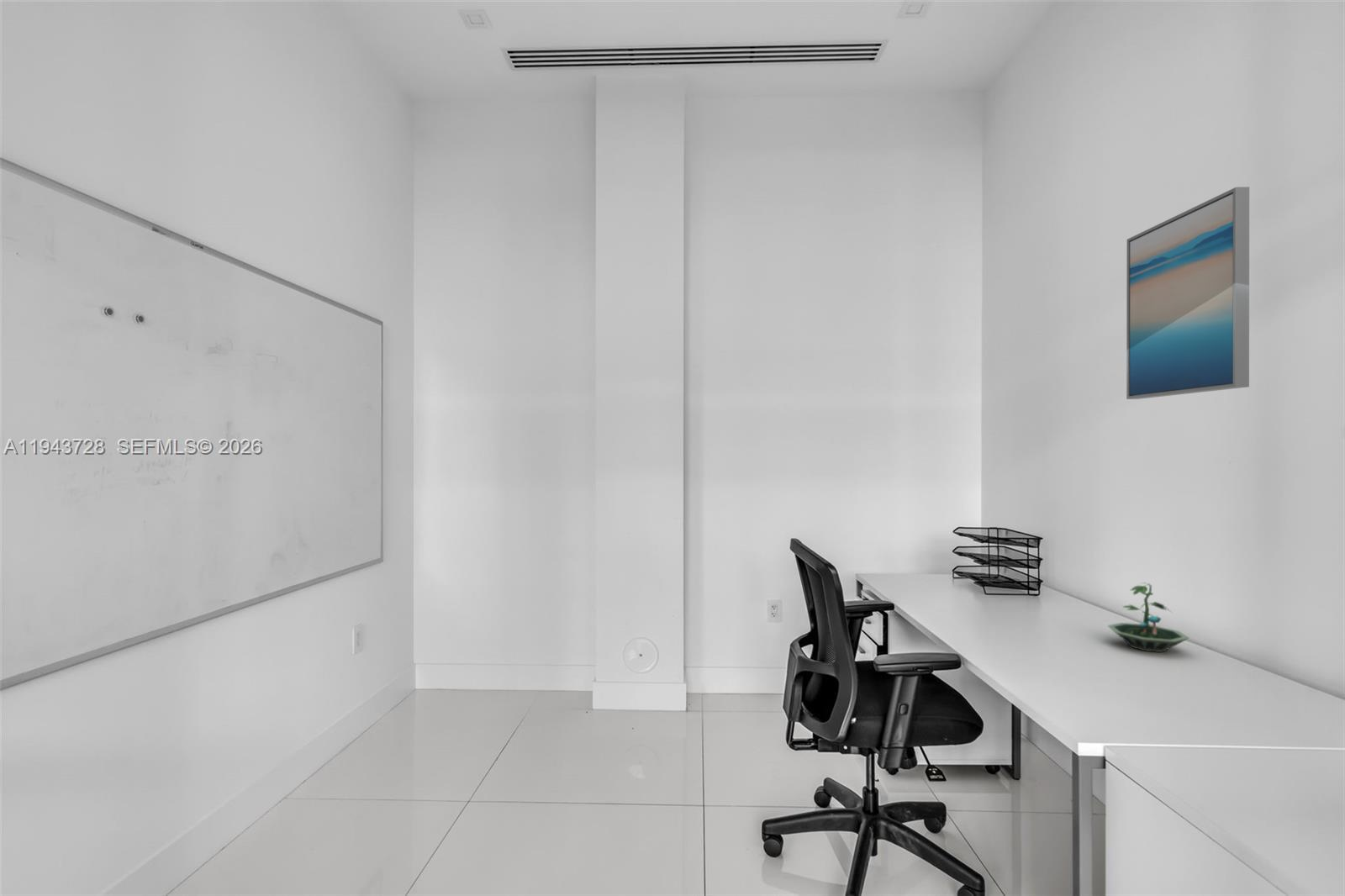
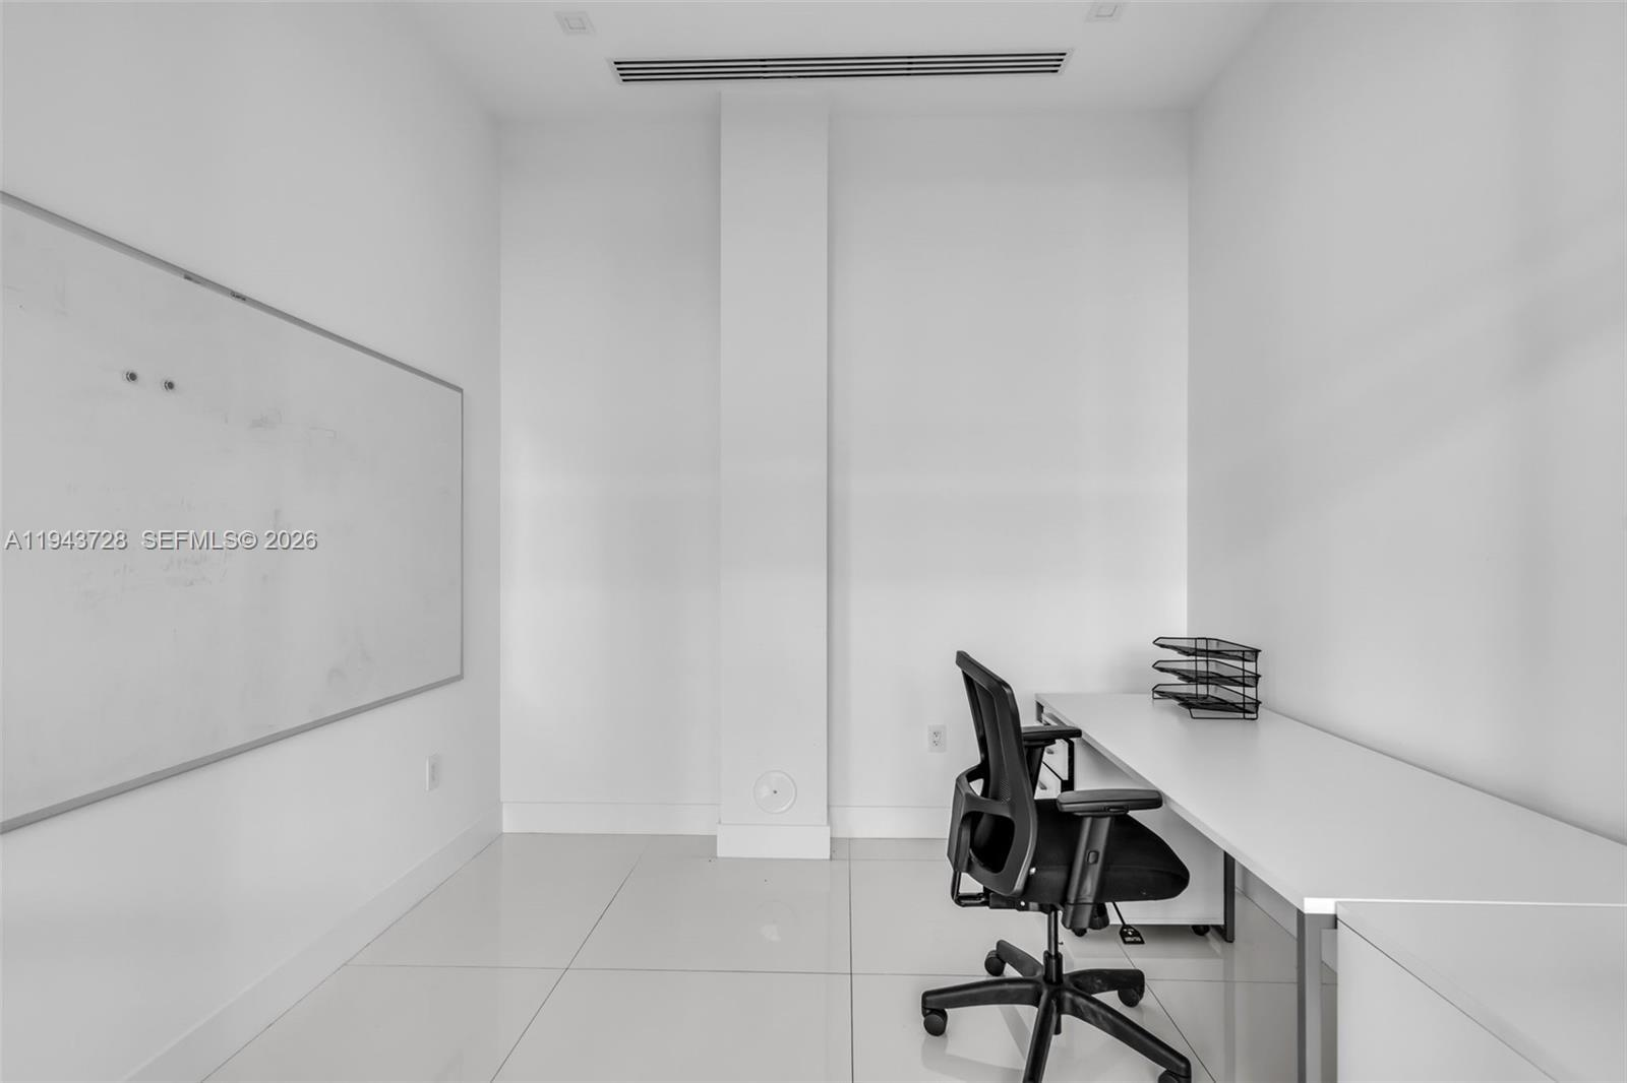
- terrarium [1106,582,1190,653]
- wall art [1126,186,1250,400]
